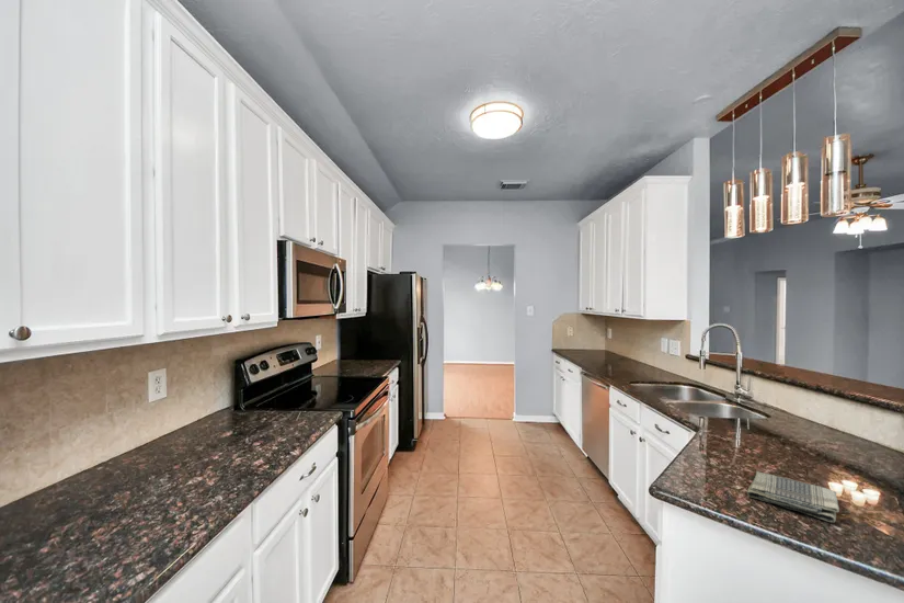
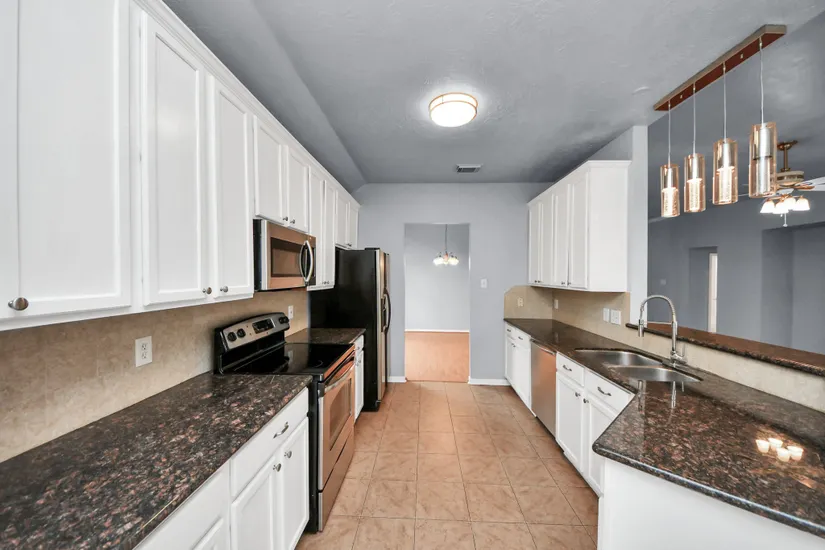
- dish towel [746,470,840,523]
